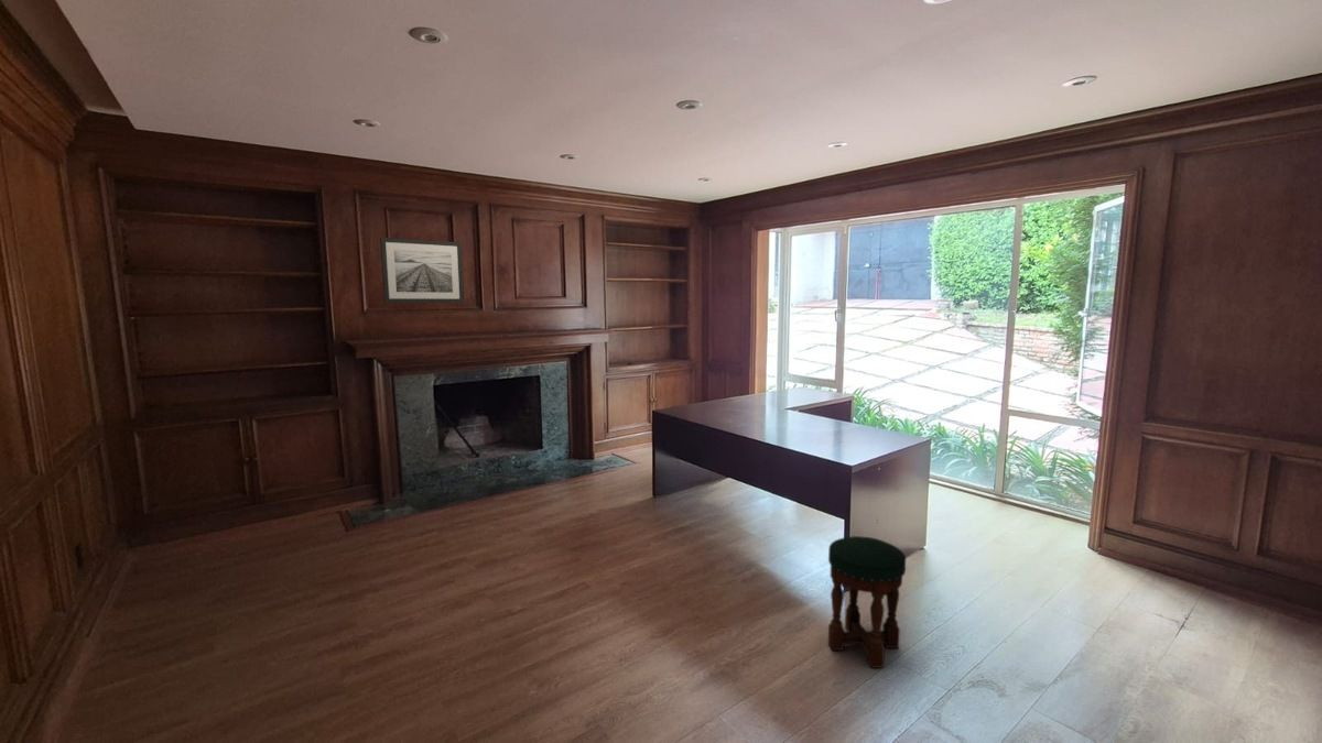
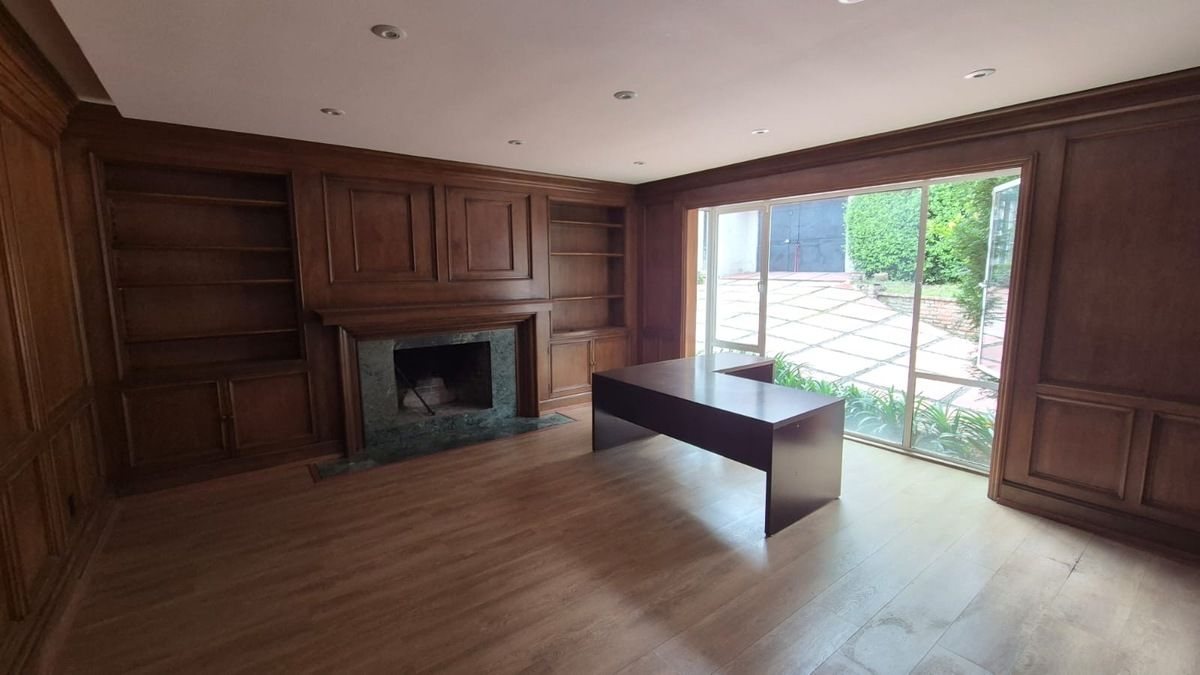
- stool [827,535,907,669]
- wall art [379,237,466,304]
